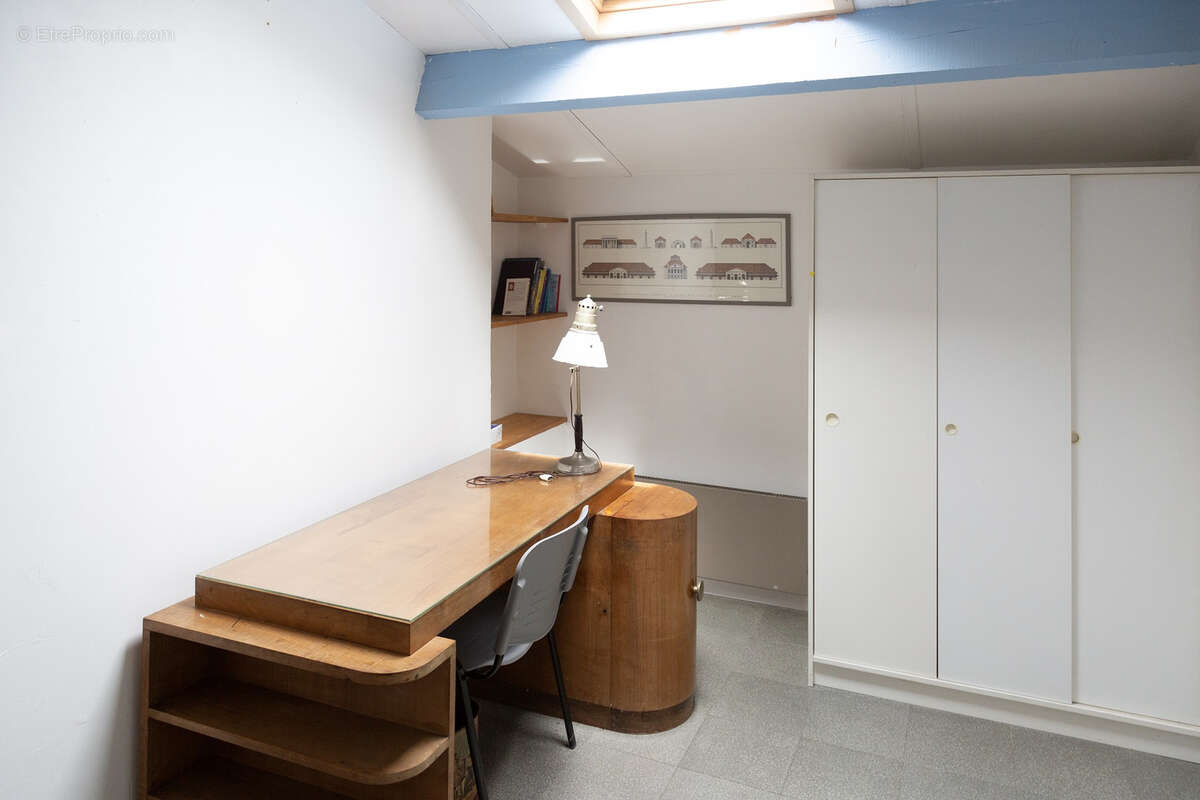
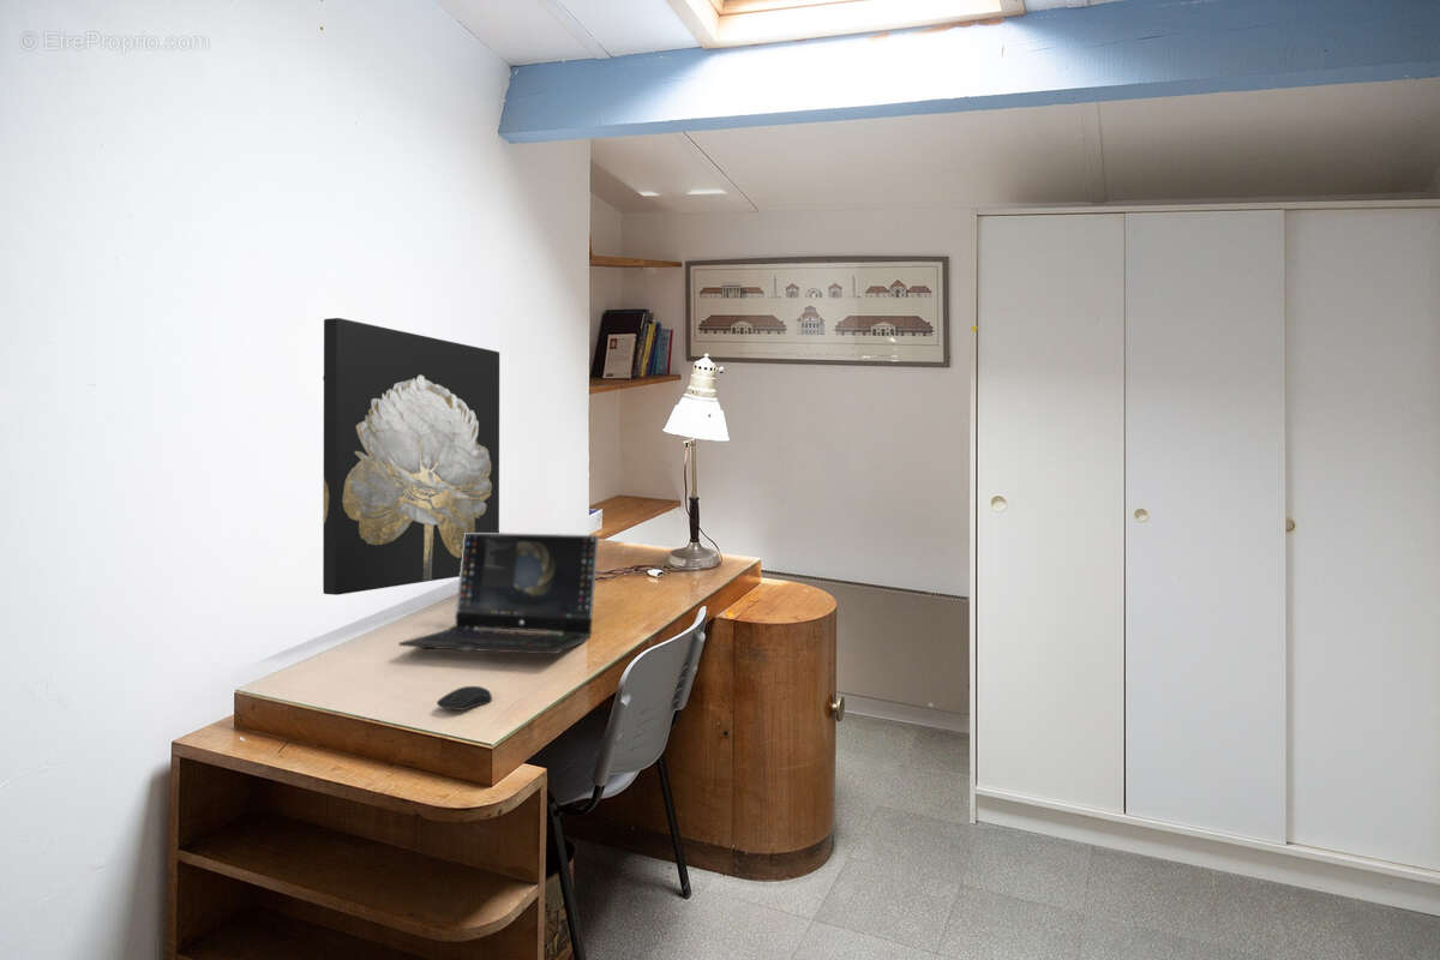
+ laptop computer [397,532,600,655]
+ wall art [322,317,500,596]
+ computer mouse [436,685,493,710]
